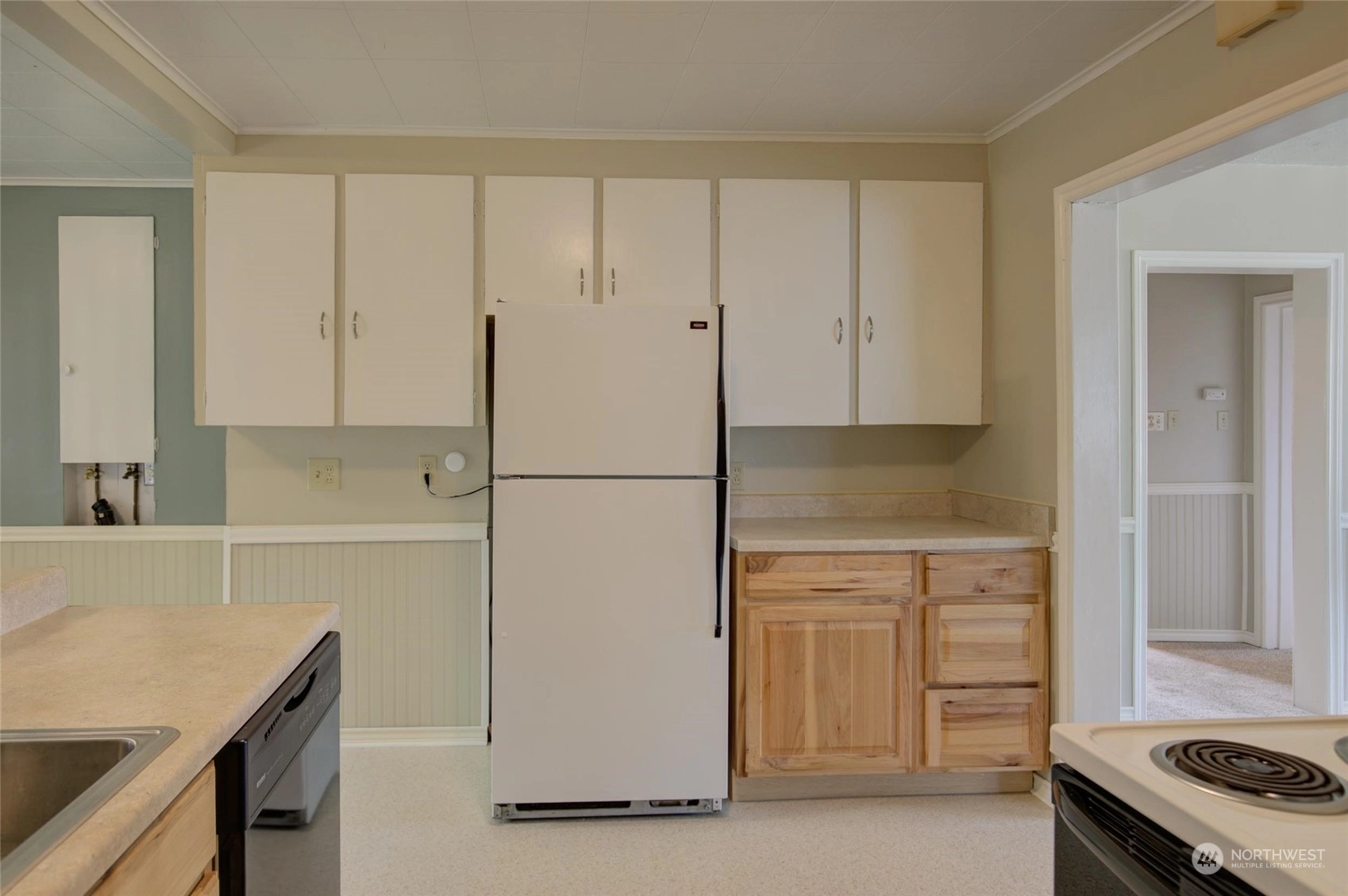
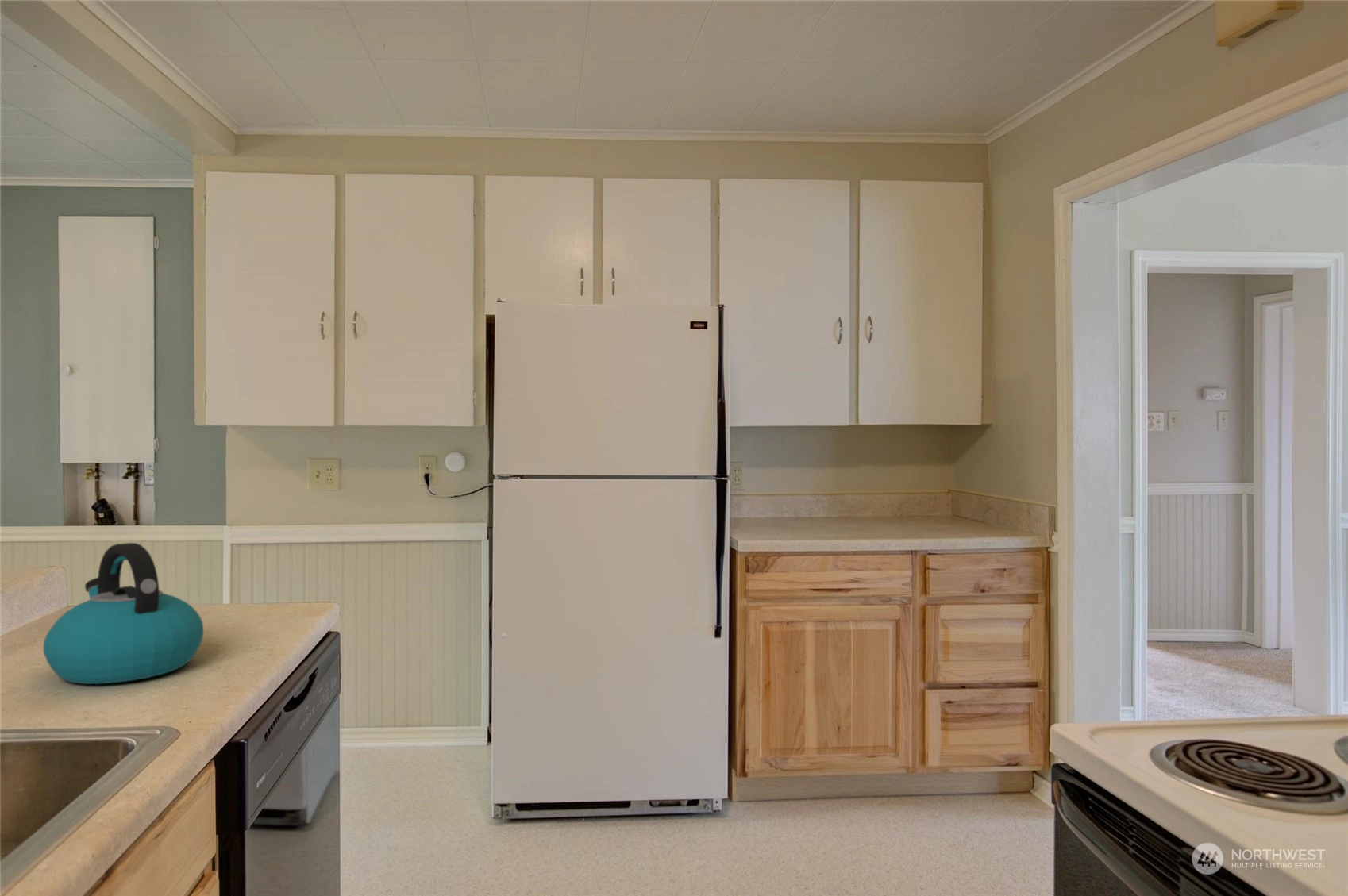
+ kettle [42,542,204,685]
